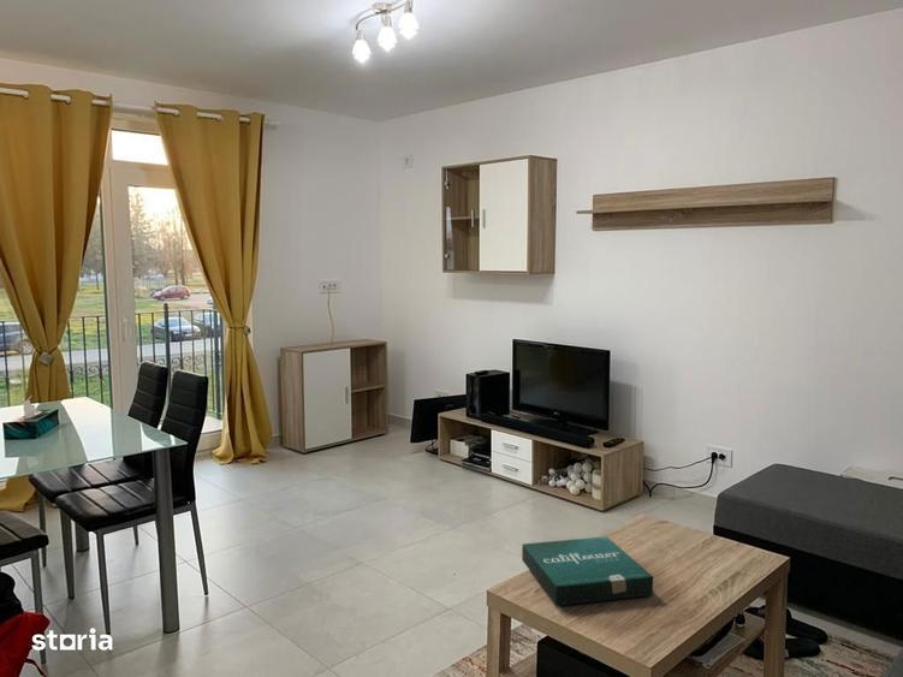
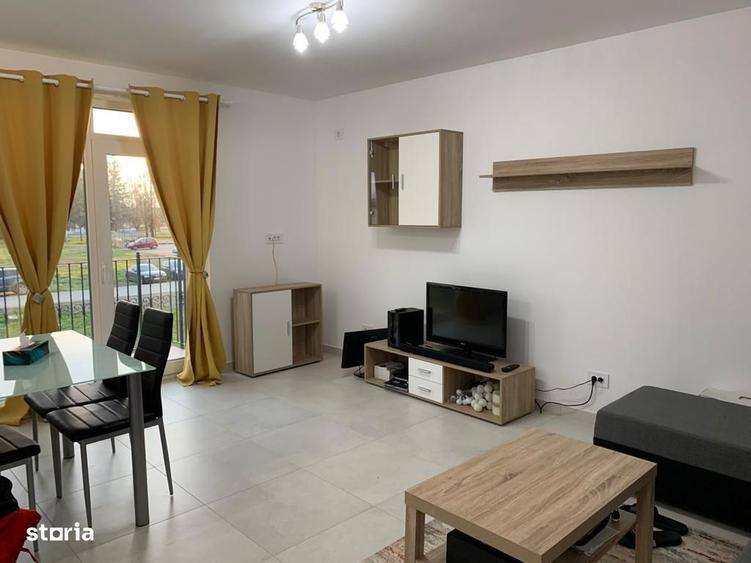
- pizza box [521,535,654,607]
